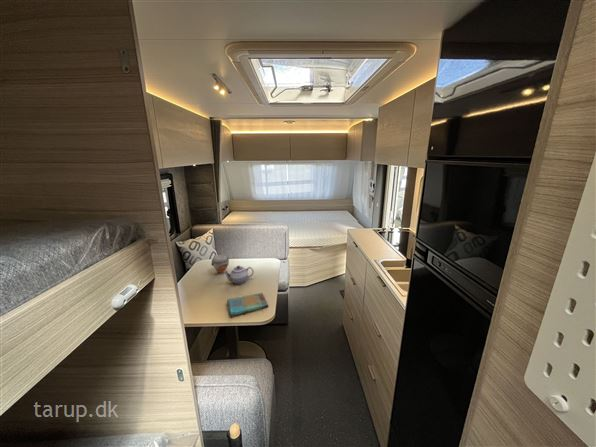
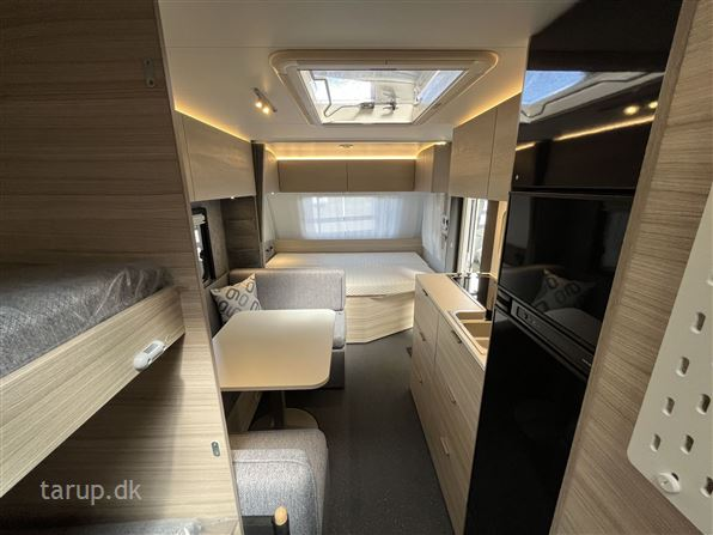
- jar [210,254,230,274]
- dish towel [226,292,269,317]
- teapot [223,265,255,285]
